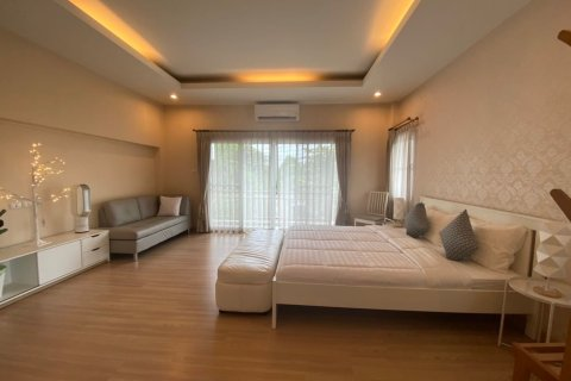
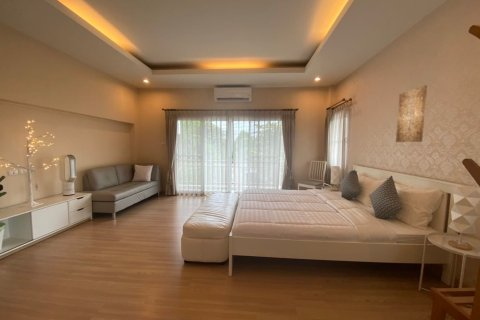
+ wall art [395,84,428,143]
